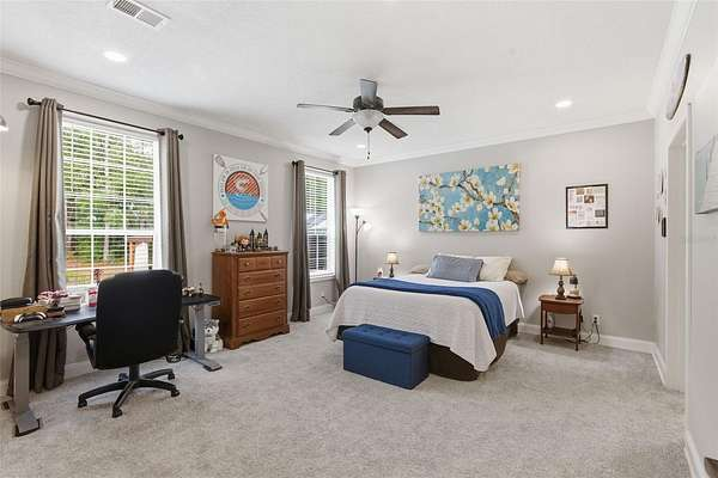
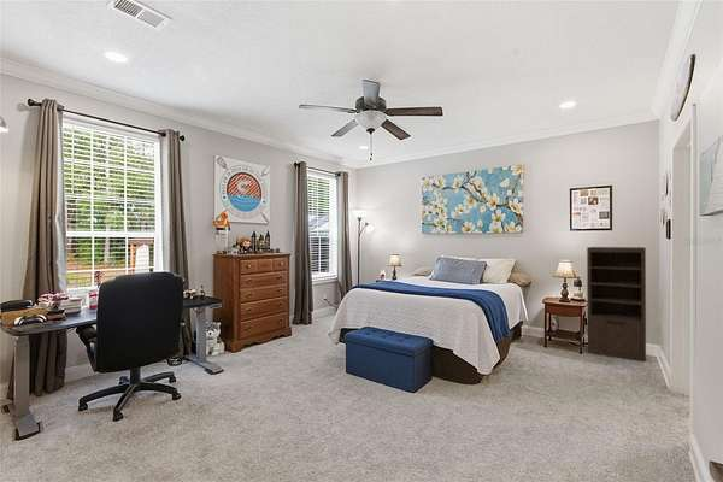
+ shelving unit [586,246,647,363]
